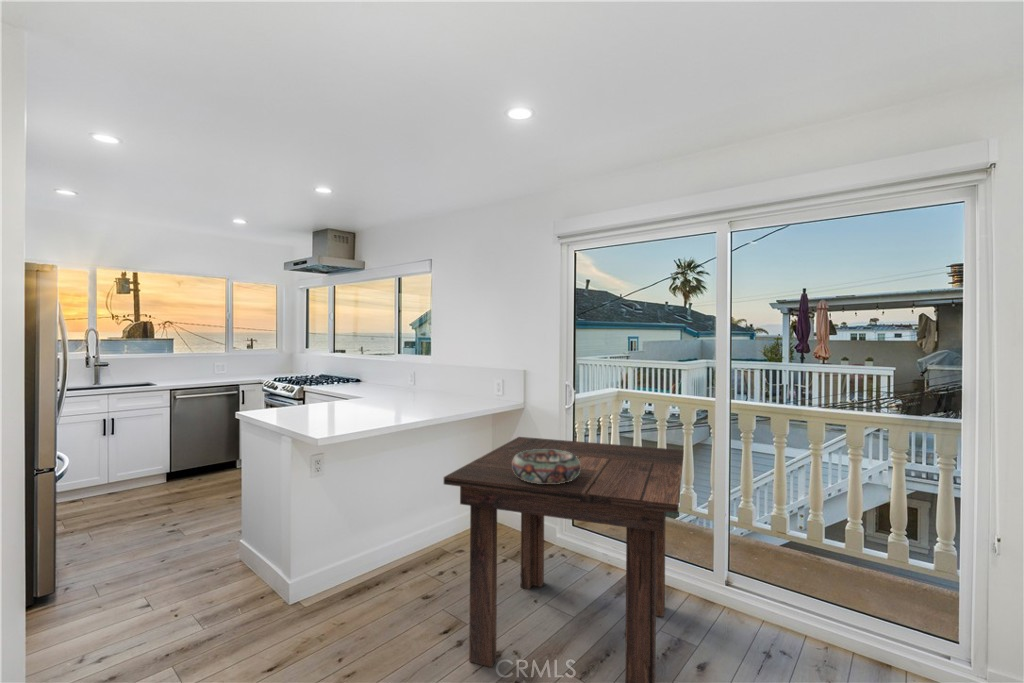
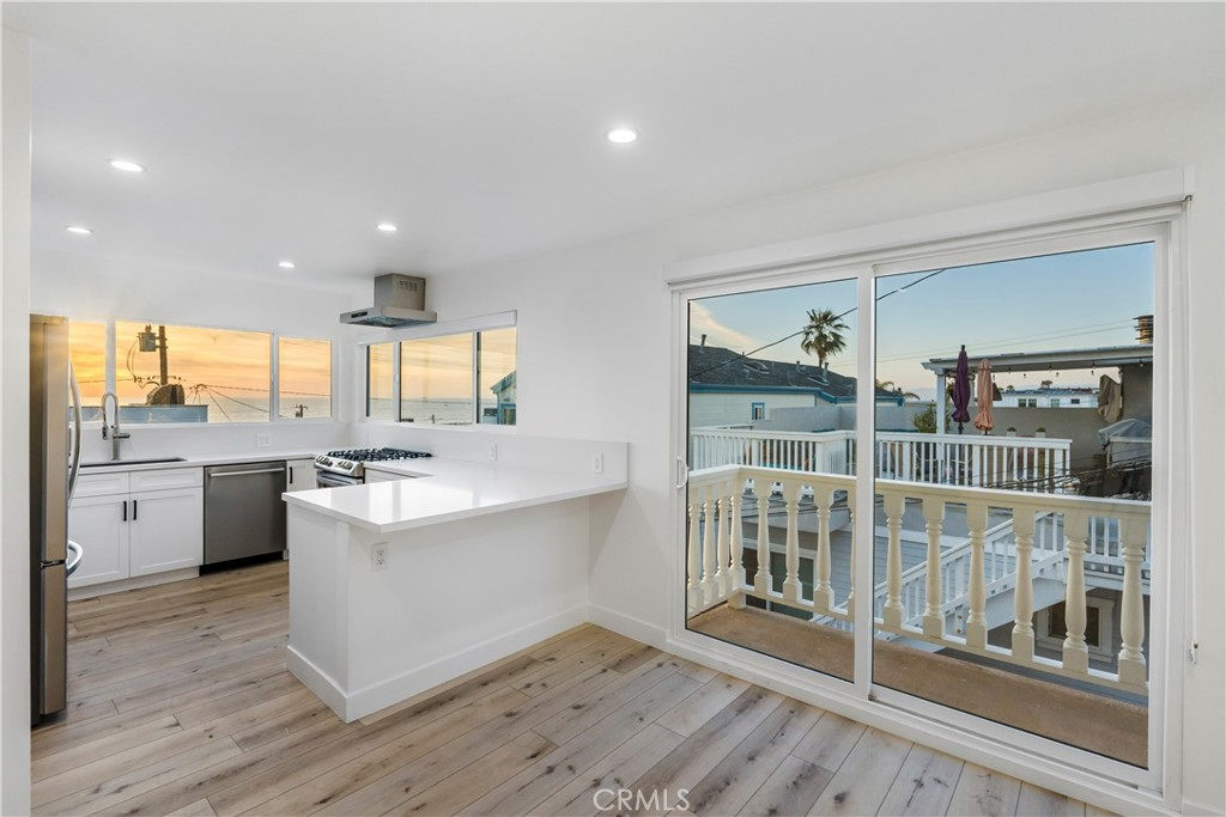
- decorative bowl [512,449,581,484]
- dining table [443,436,684,683]
